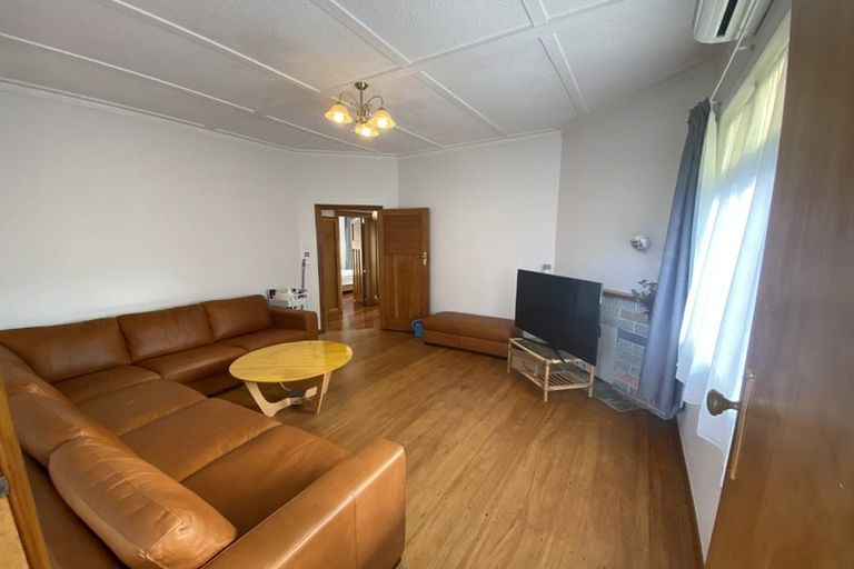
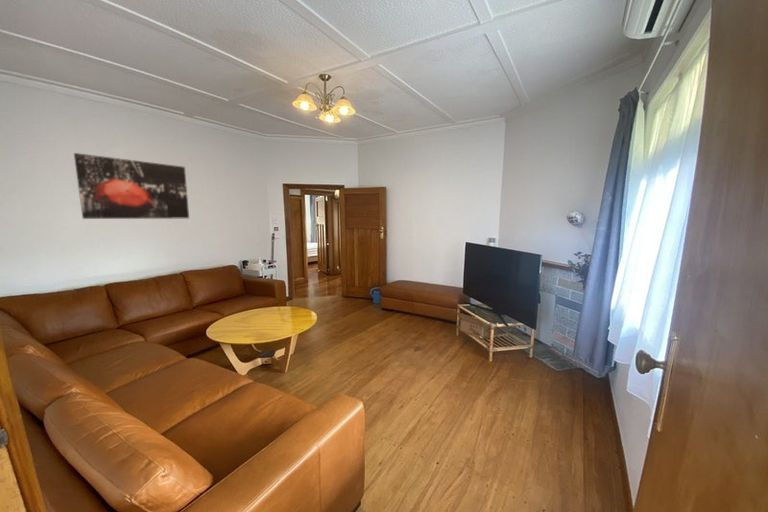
+ wall art [73,152,190,220]
